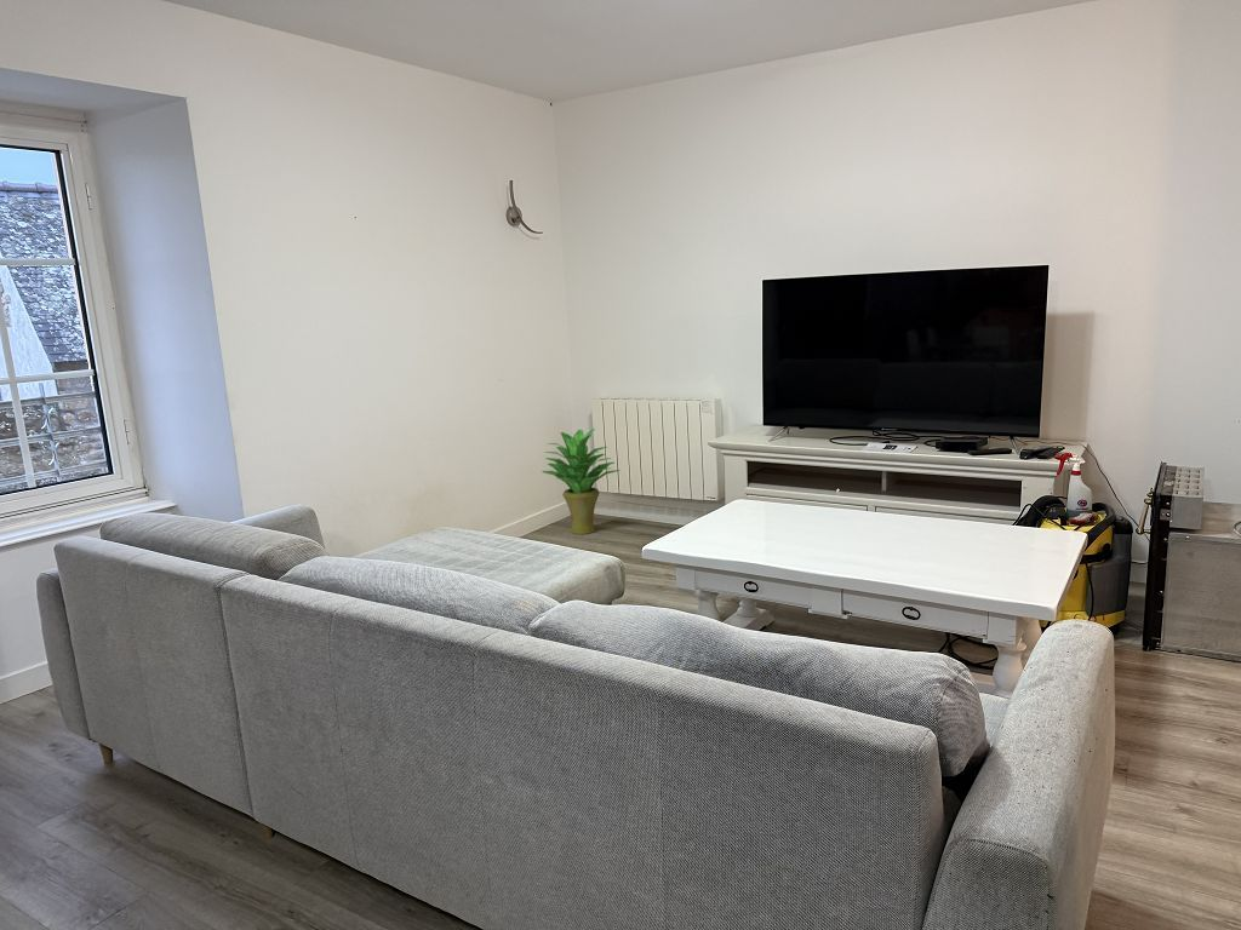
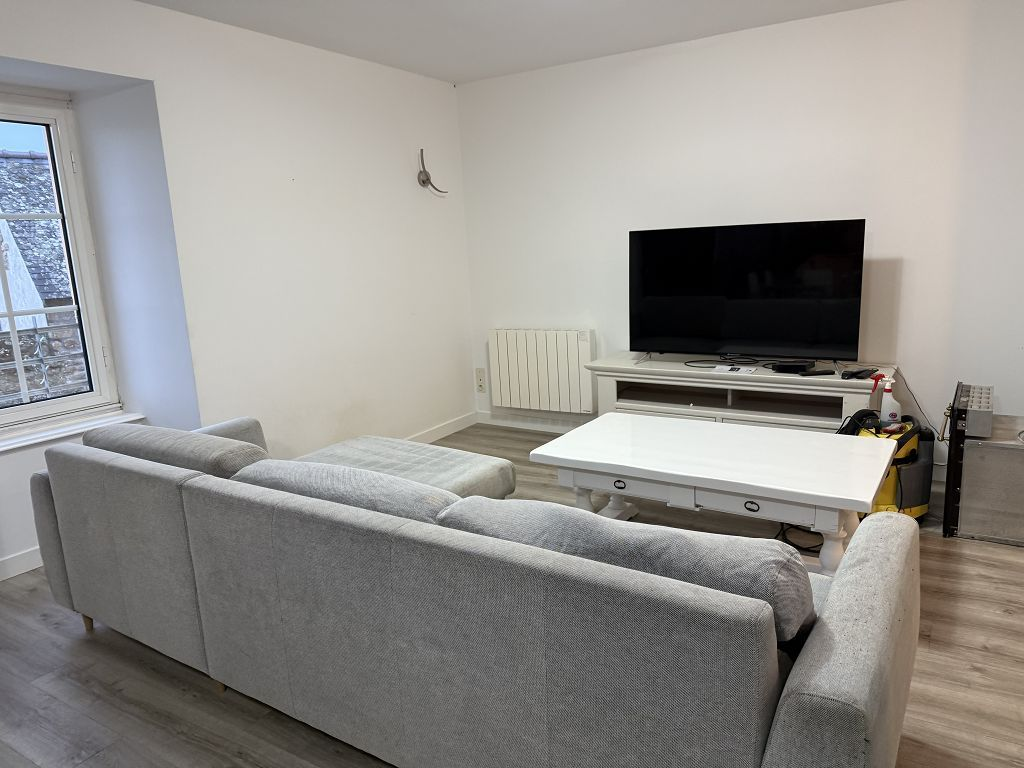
- potted plant [542,427,620,535]
